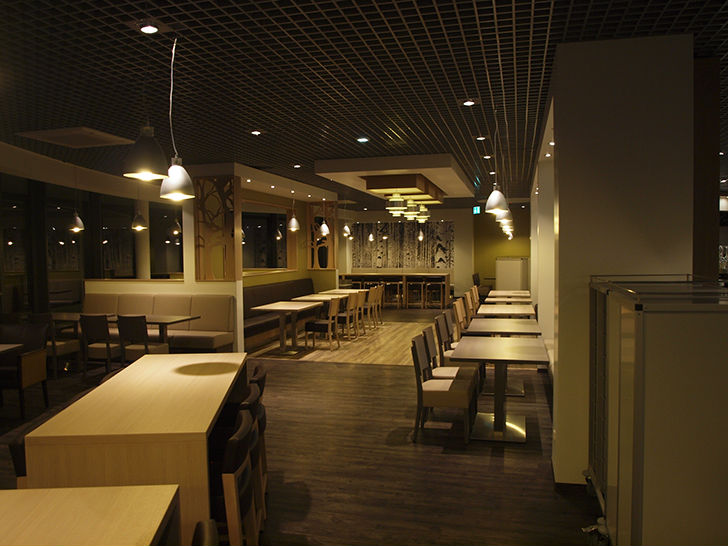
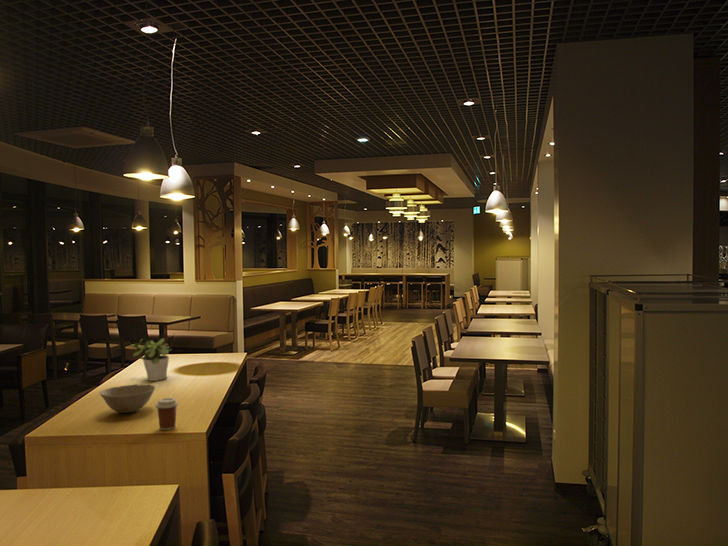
+ potted plant [130,337,173,382]
+ coffee cup [155,397,179,431]
+ bowl [99,384,156,414]
